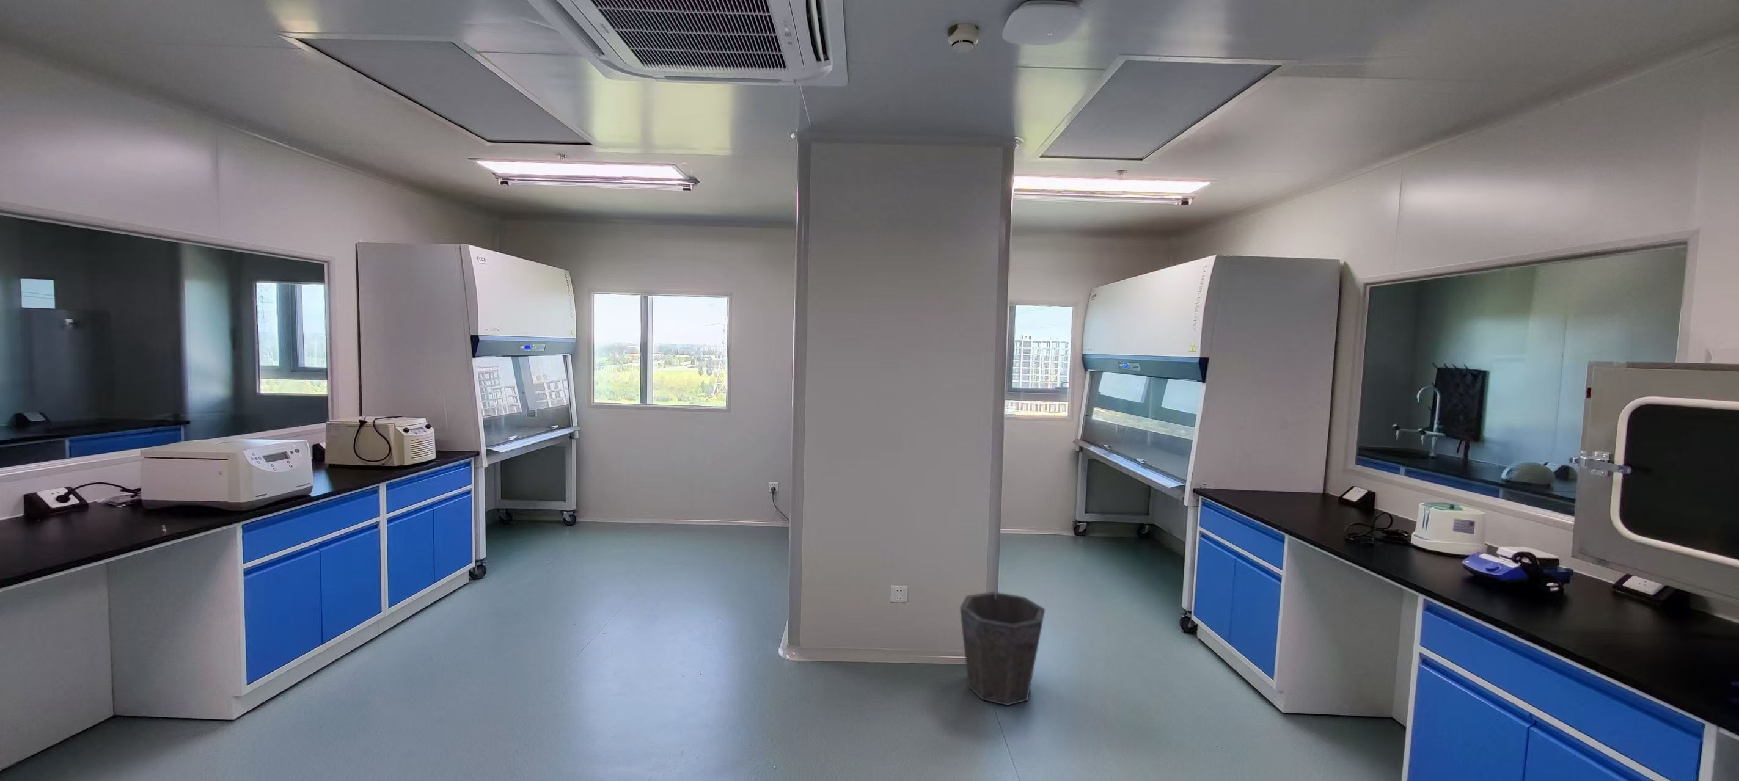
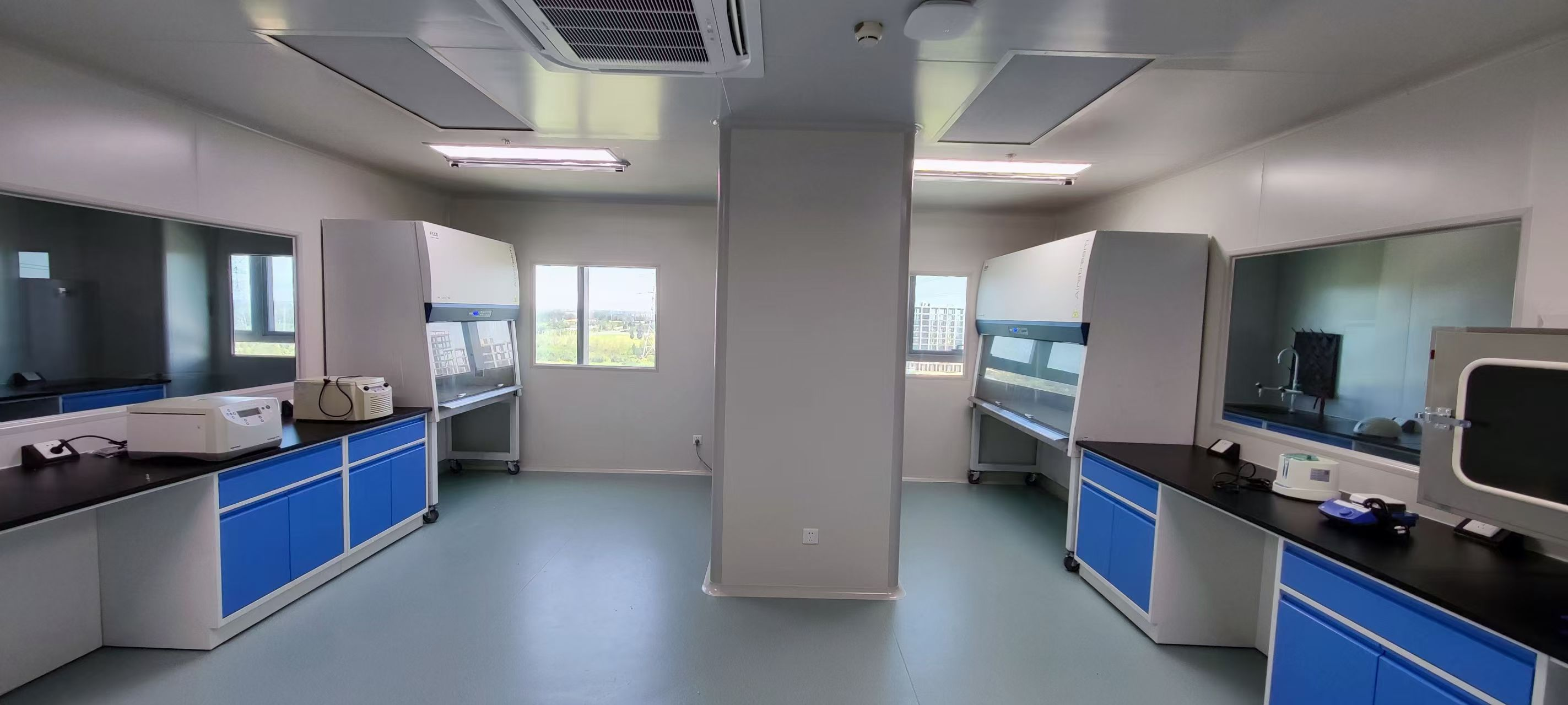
- waste bin [959,592,1046,706]
